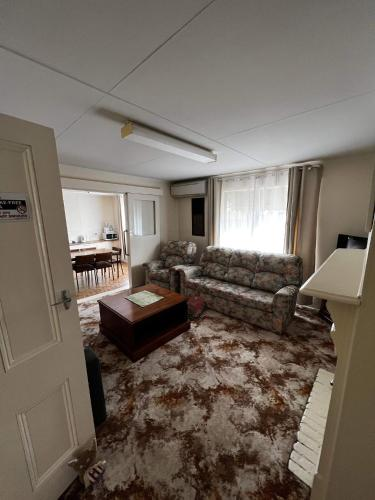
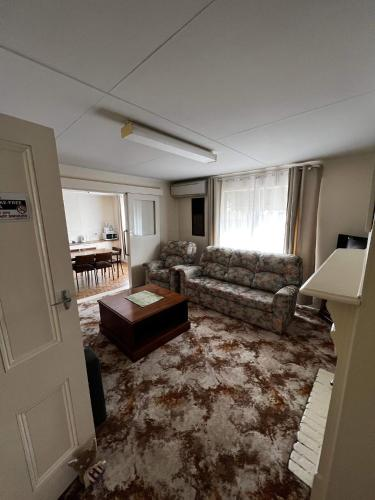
- backpack [186,295,208,319]
